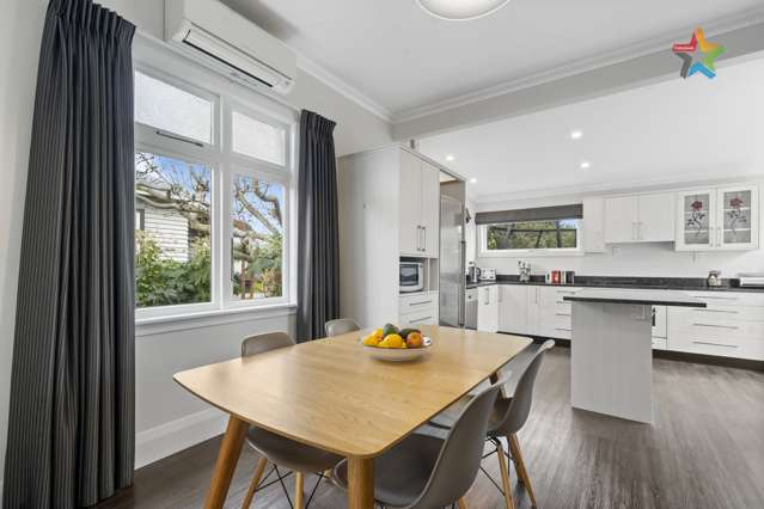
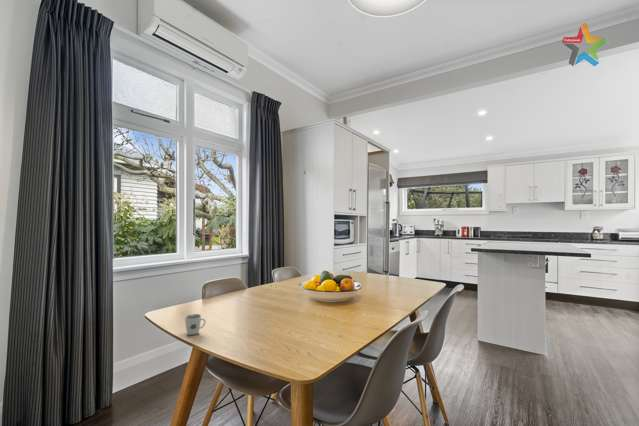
+ cup [184,313,207,336]
